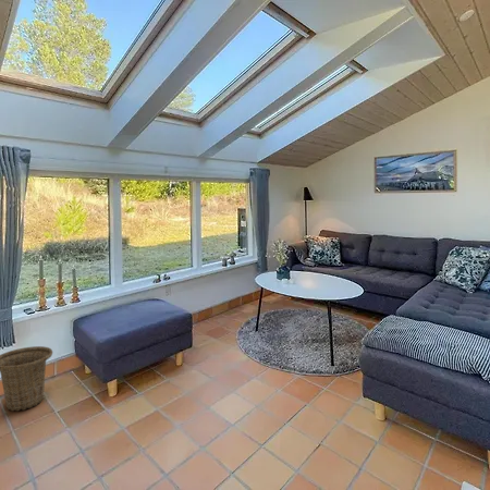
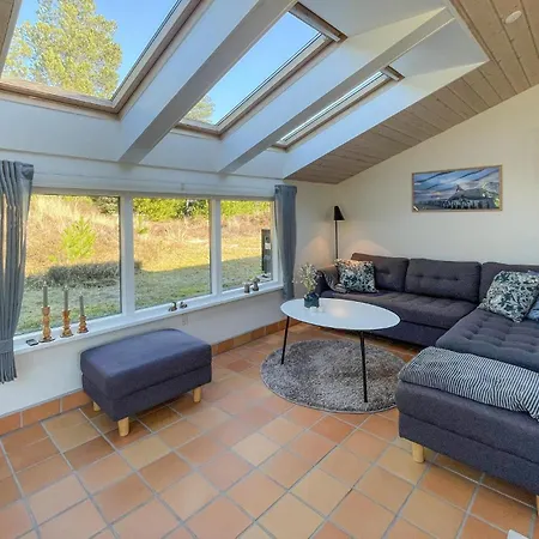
- basket [0,345,53,412]
